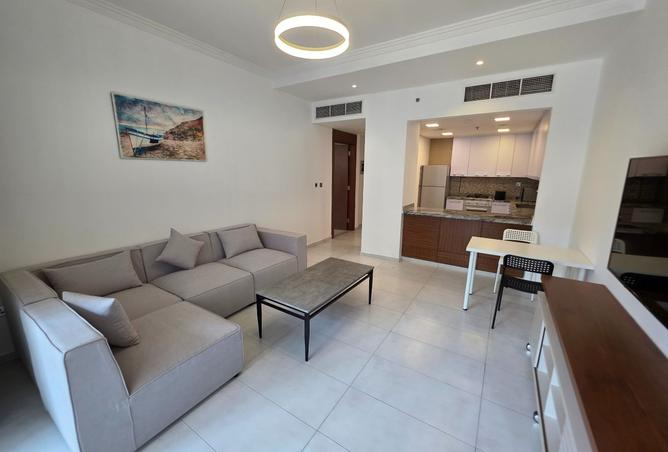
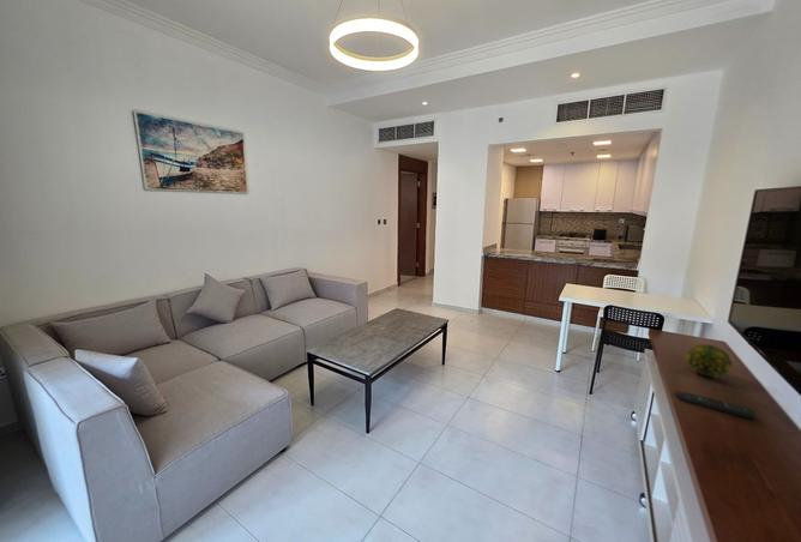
+ decorative ball [686,343,733,379]
+ remote control [675,390,757,420]
